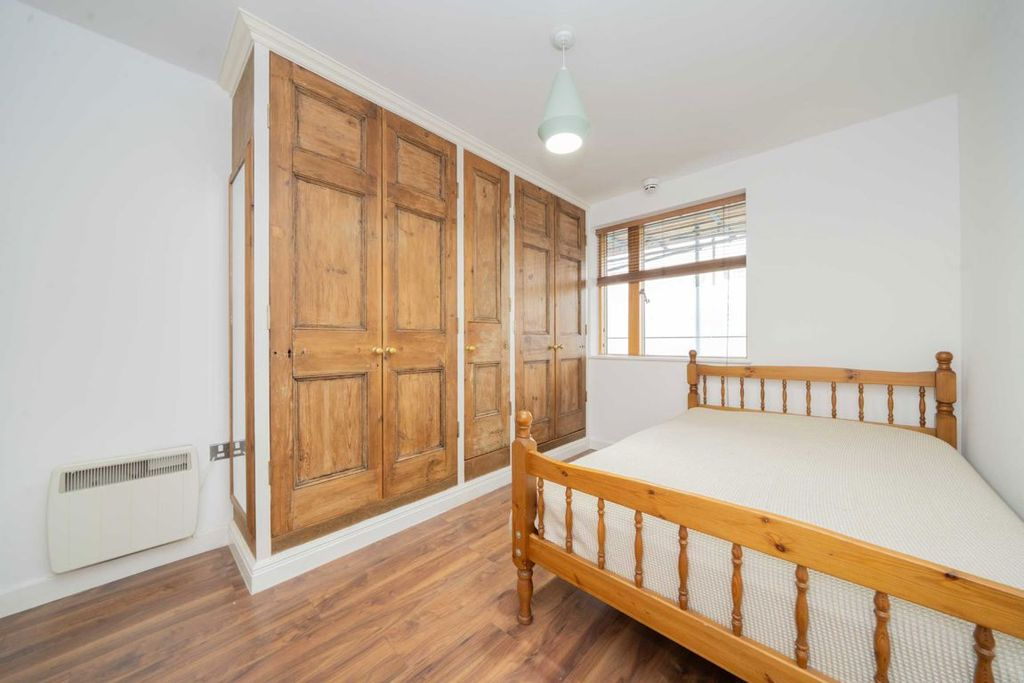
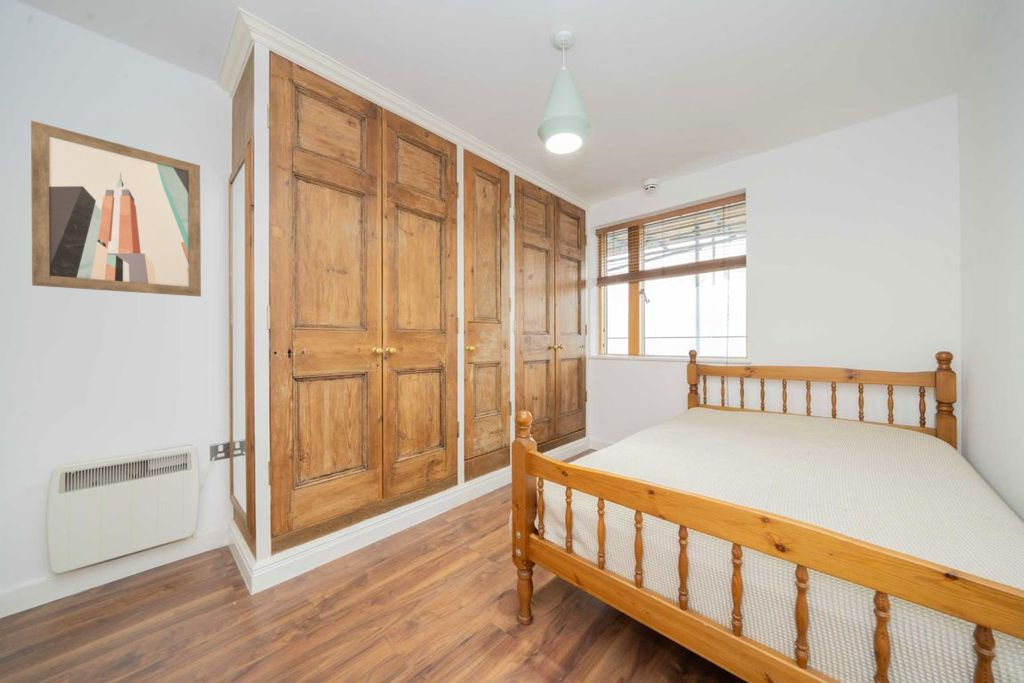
+ wall art [30,120,202,297]
